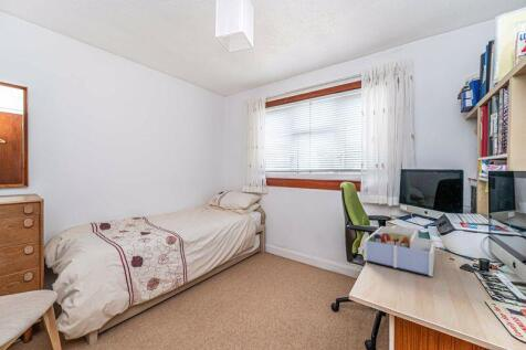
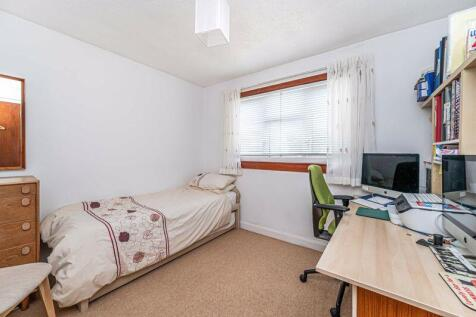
- desk organizer [362,224,435,277]
